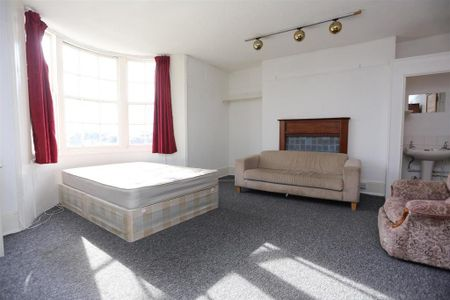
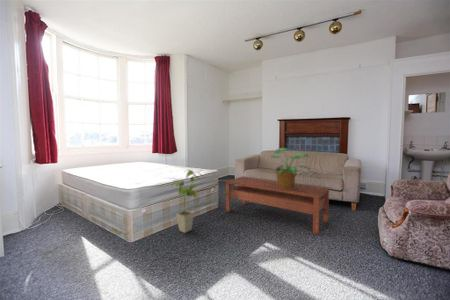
+ house plant [170,169,204,234]
+ coffee table [225,176,330,236]
+ potted plant [270,147,312,190]
